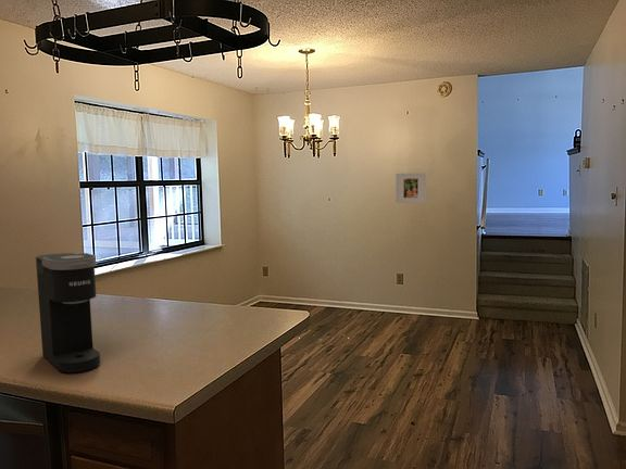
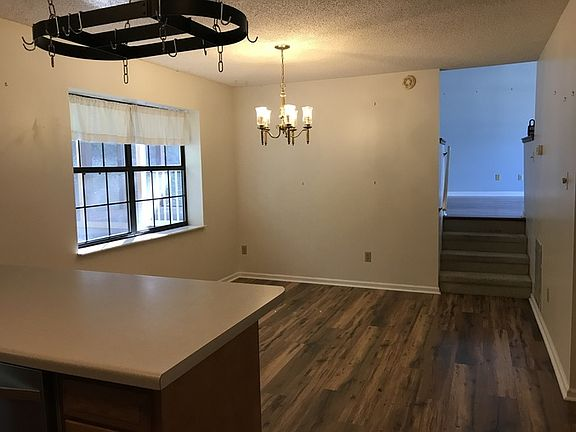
- coffee maker [35,252,101,375]
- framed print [395,172,427,204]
